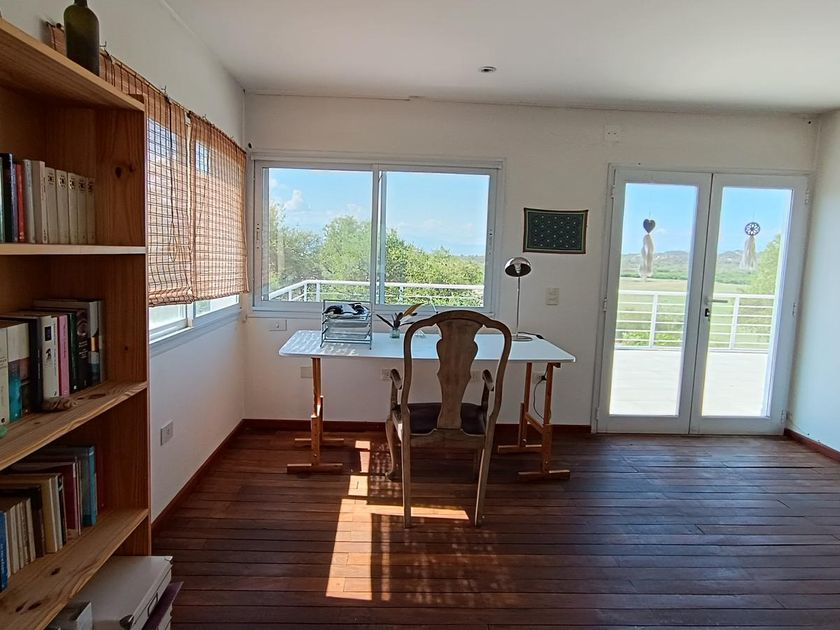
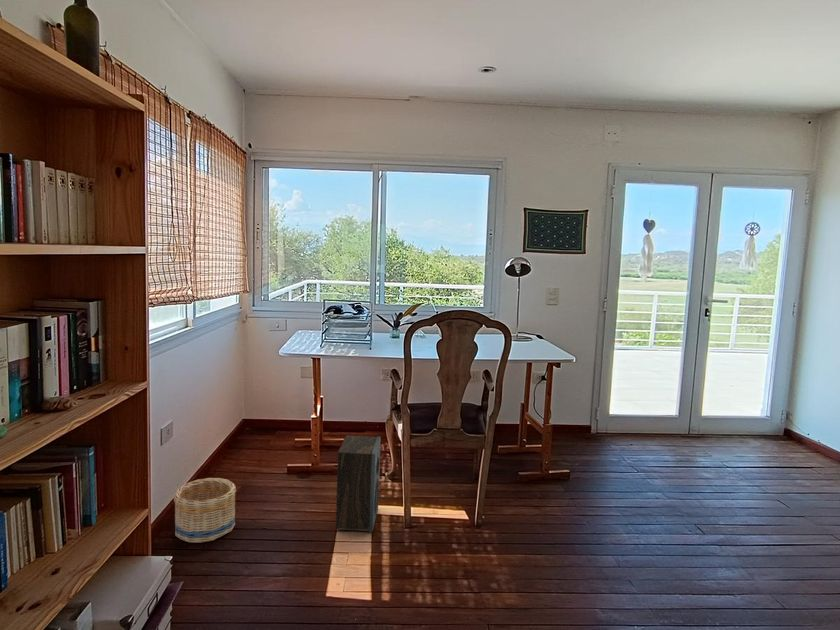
+ speaker [335,435,382,533]
+ basket [173,477,237,544]
